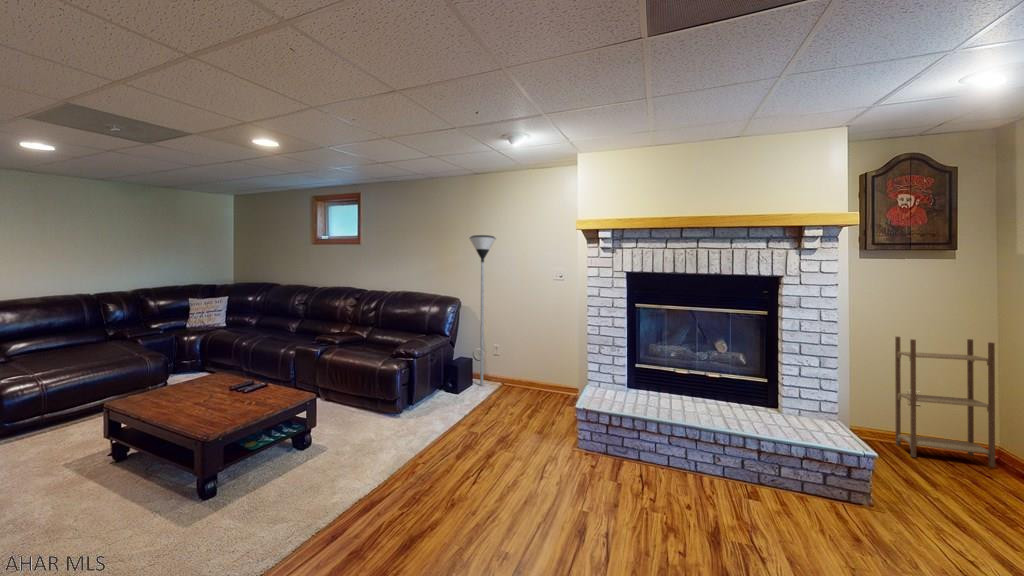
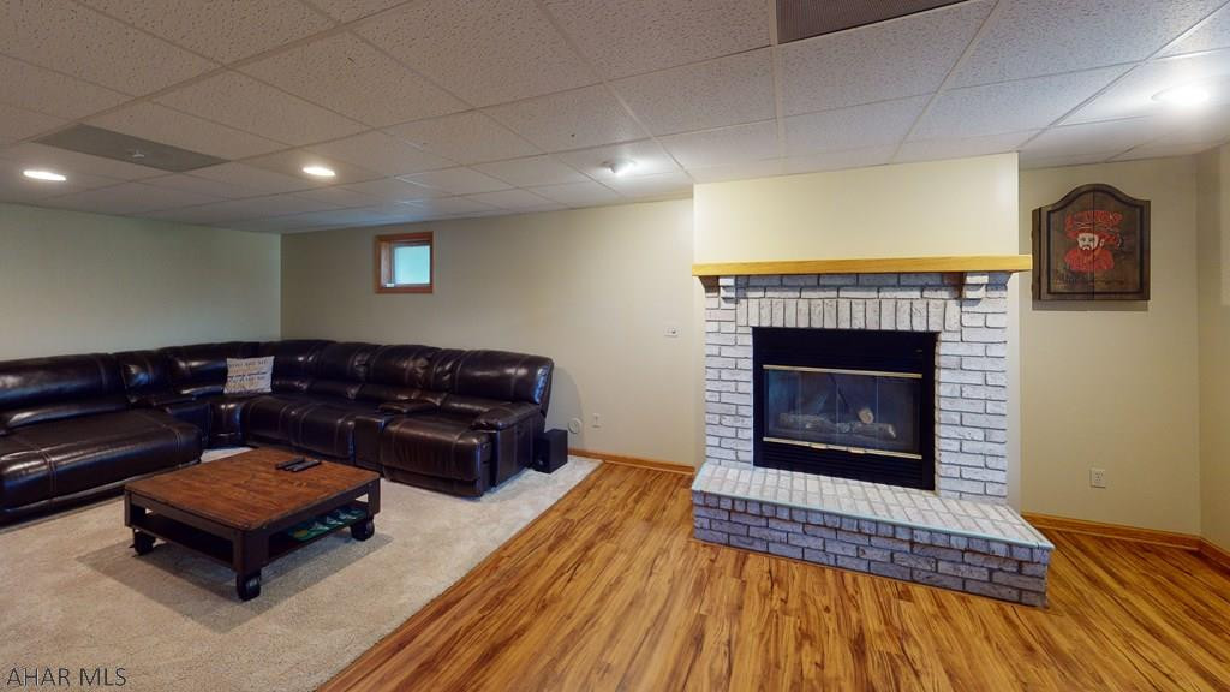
- floor lamp [468,234,497,387]
- shelving unit [894,336,996,468]
